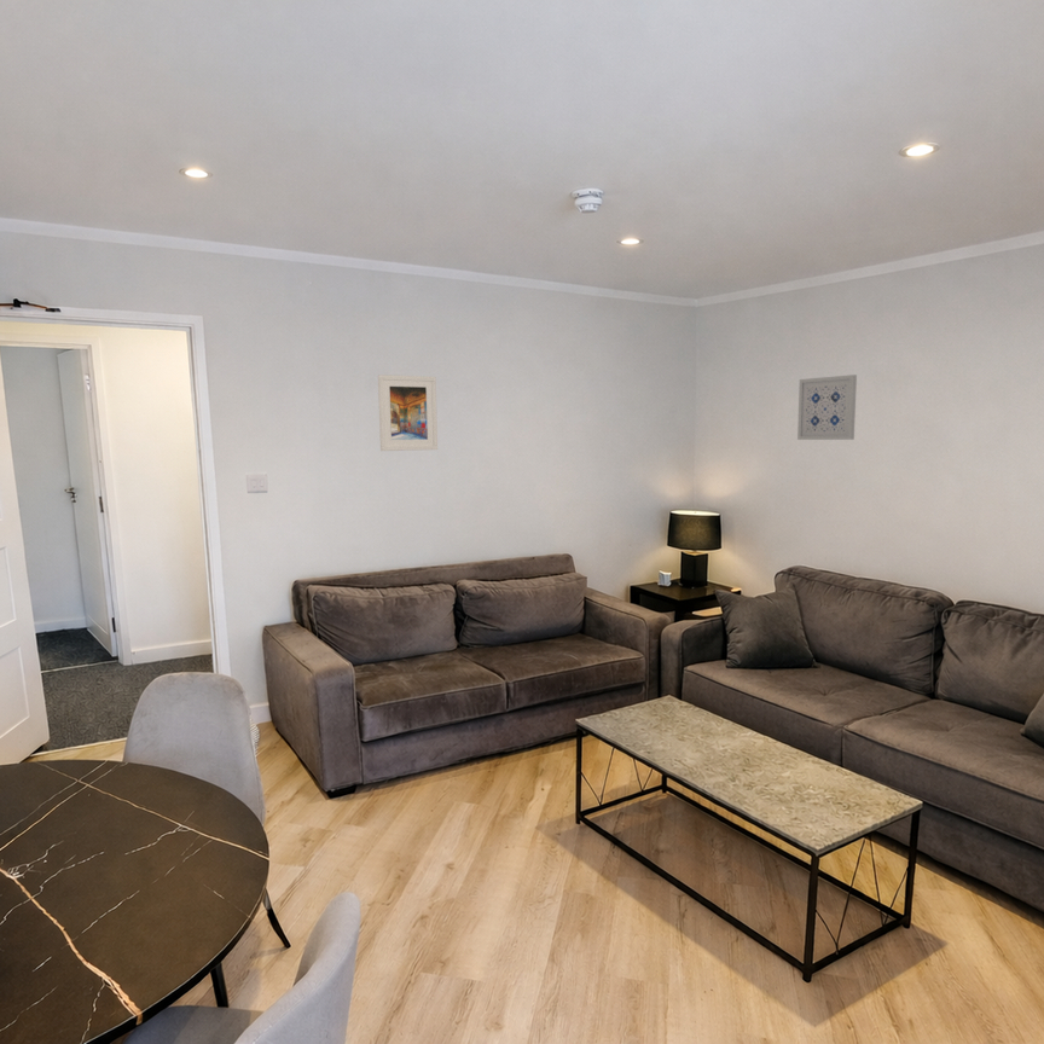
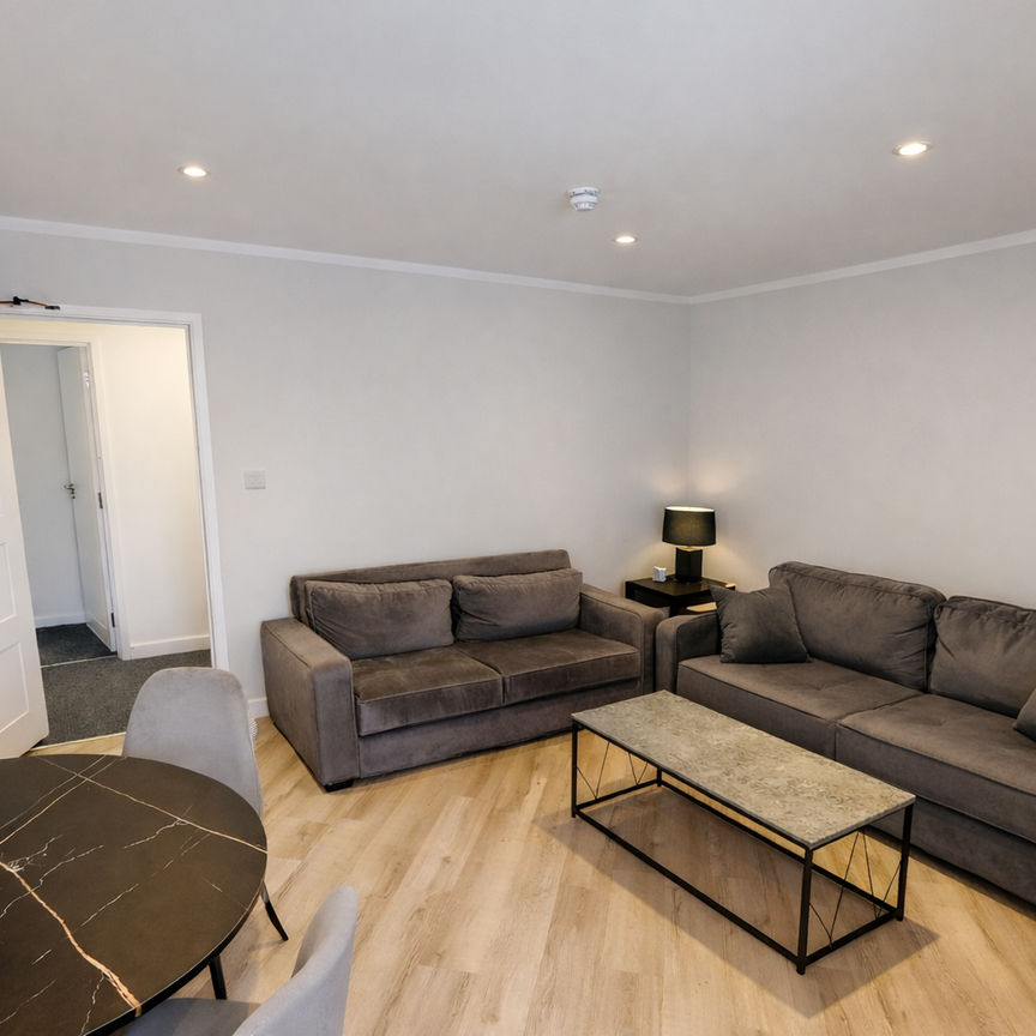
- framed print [377,373,439,452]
- wall art [796,373,858,441]
